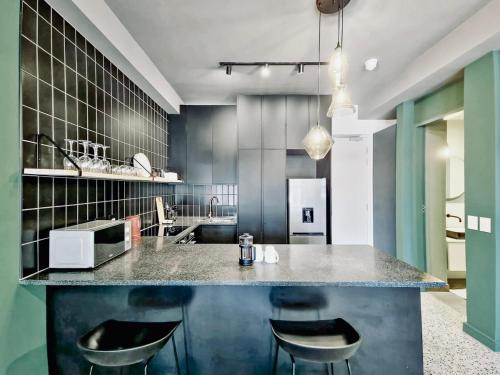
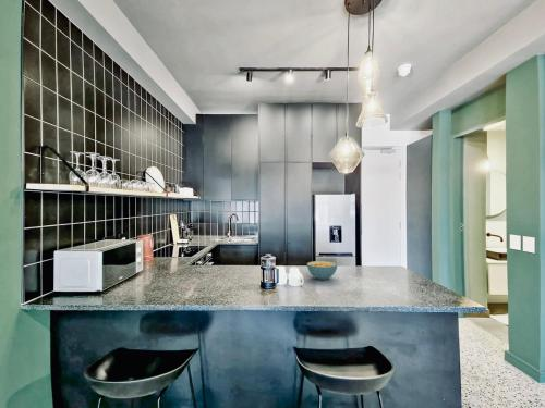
+ cereal bowl [306,260,338,281]
